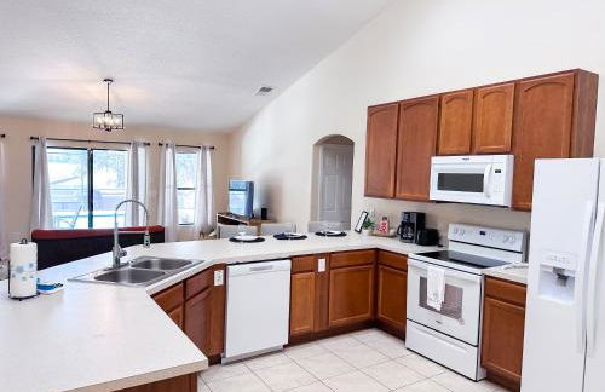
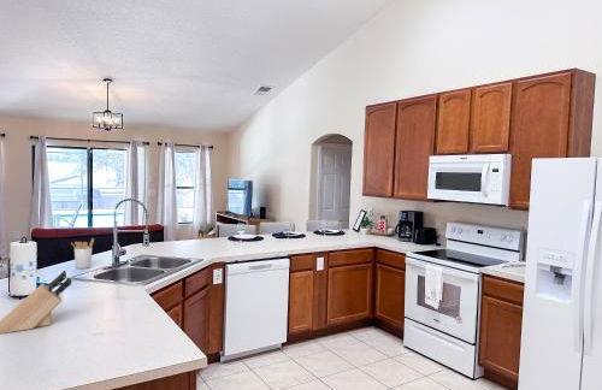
+ knife block [0,270,72,335]
+ utensil holder [70,237,95,270]
